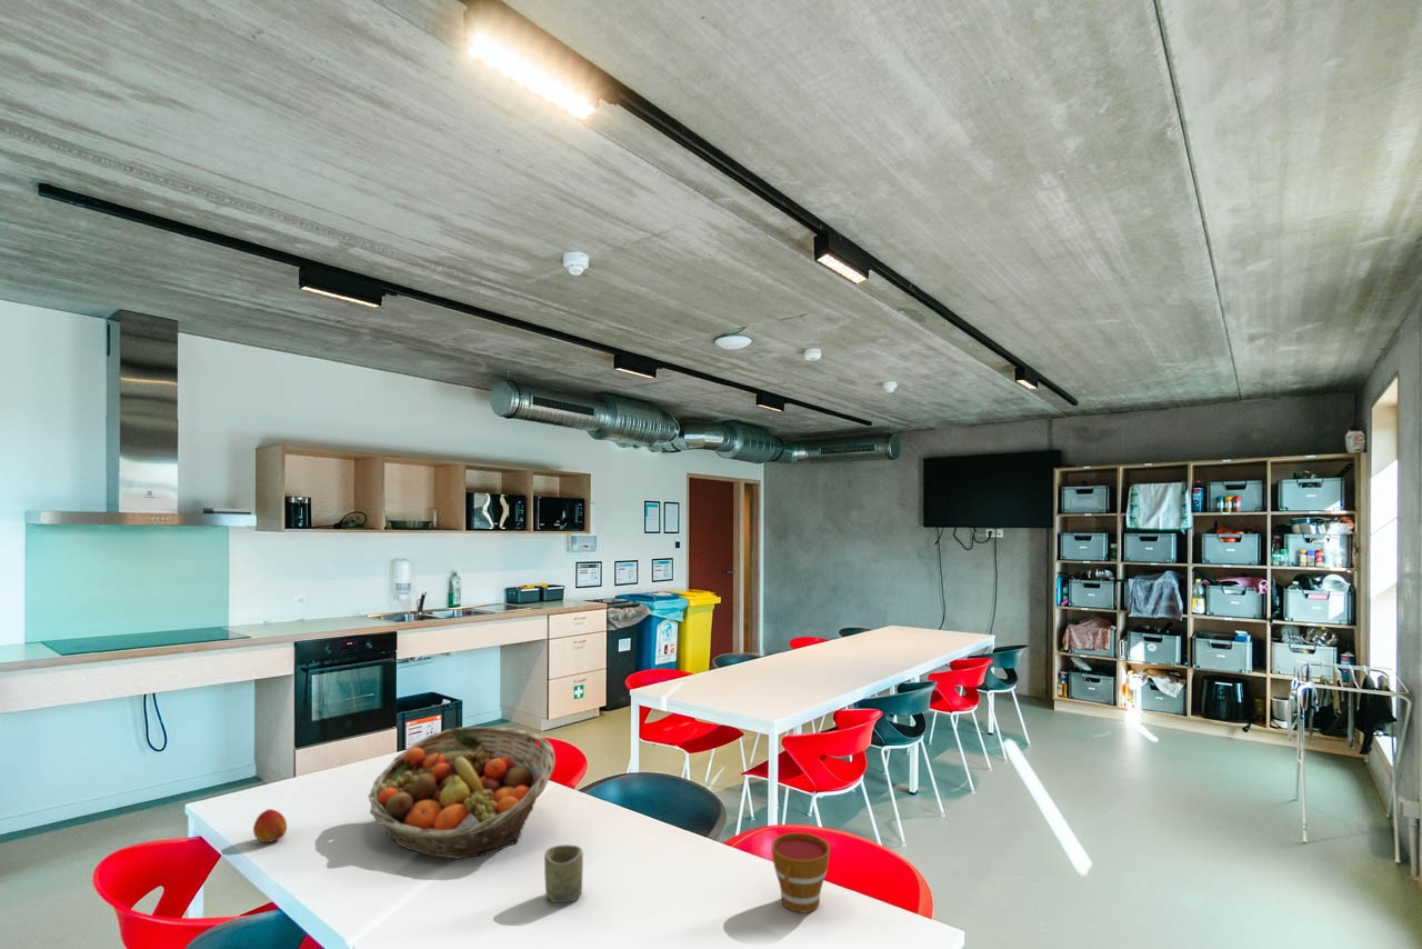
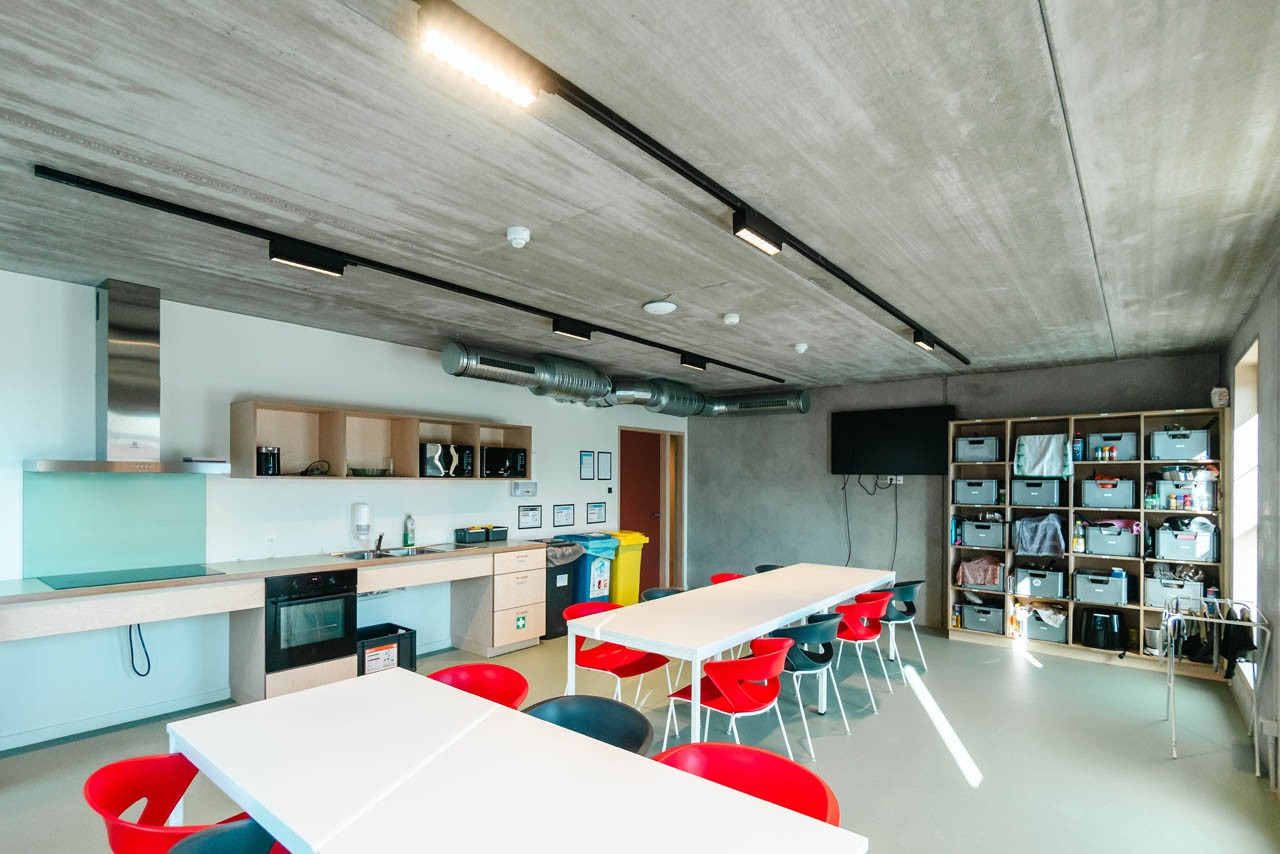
- fruit basket [368,726,557,860]
- peach [252,808,288,843]
- cup [771,831,831,913]
- cup [543,843,584,903]
